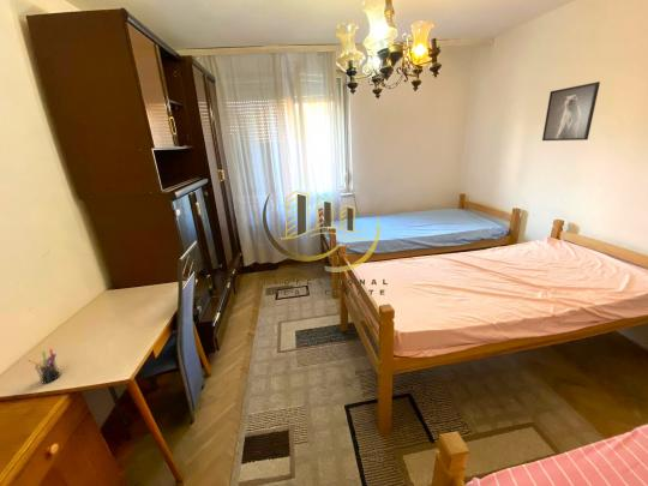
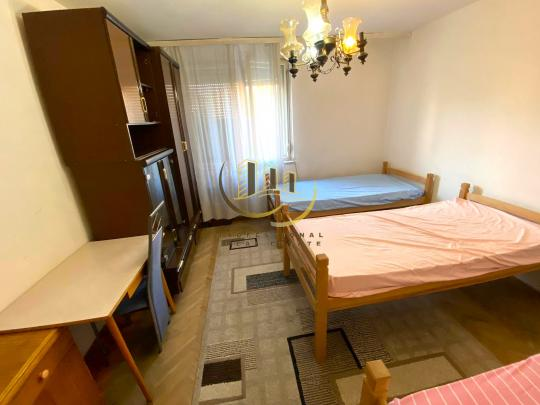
- pen holder [26,348,61,384]
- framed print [541,80,601,142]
